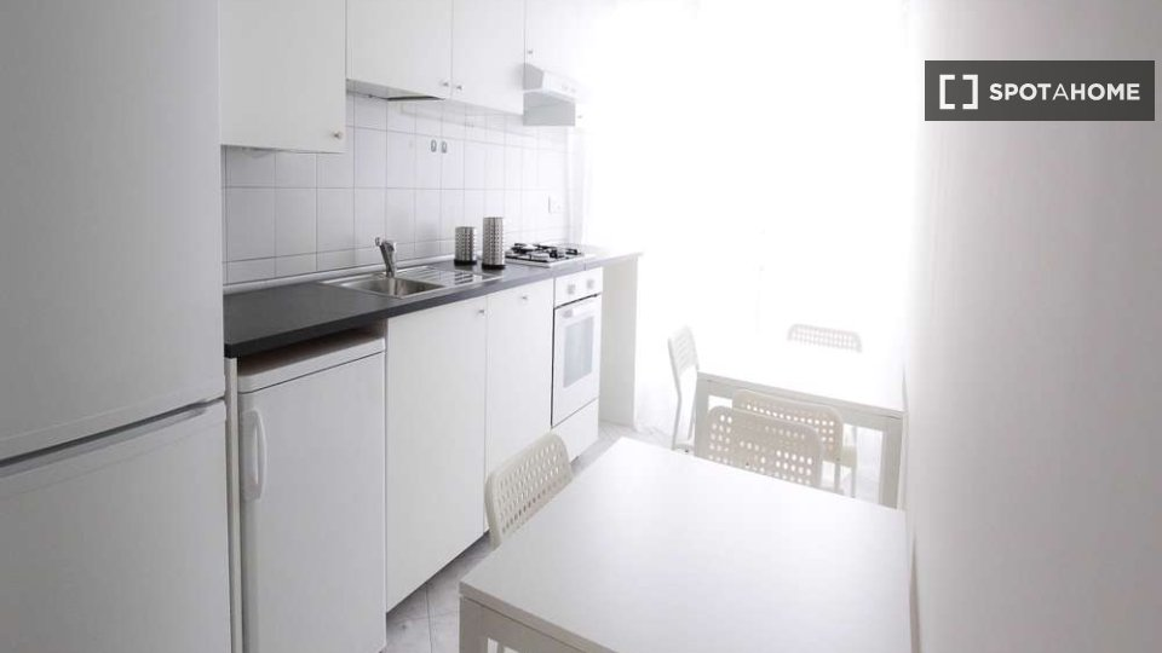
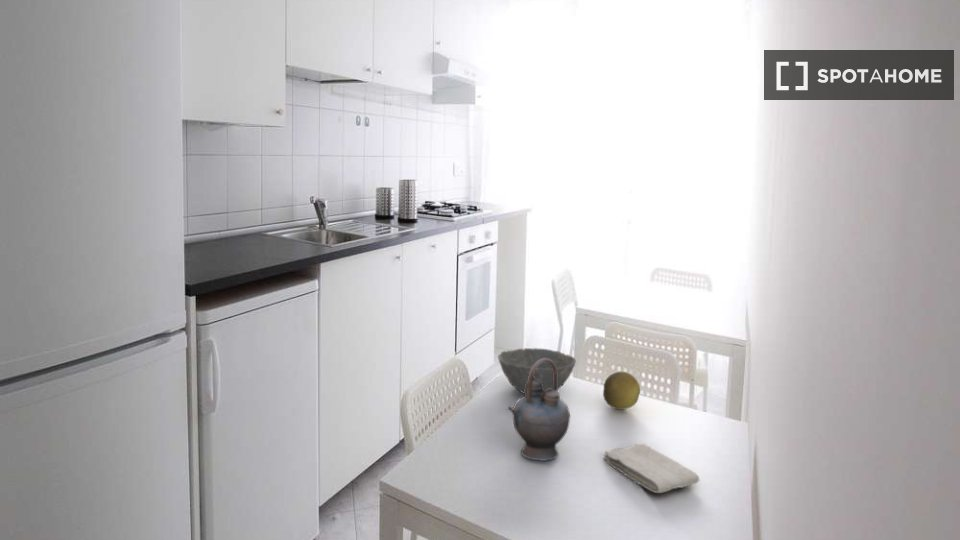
+ washcloth [602,443,700,494]
+ bowl [497,347,577,394]
+ fruit [602,371,641,411]
+ teapot [505,358,571,462]
